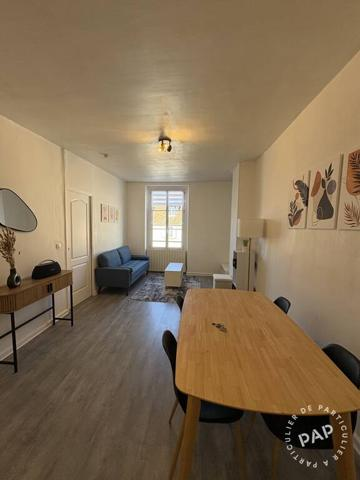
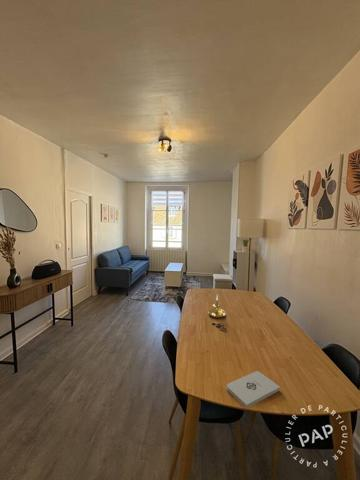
+ notepad [226,370,281,409]
+ candle holder [207,294,226,319]
